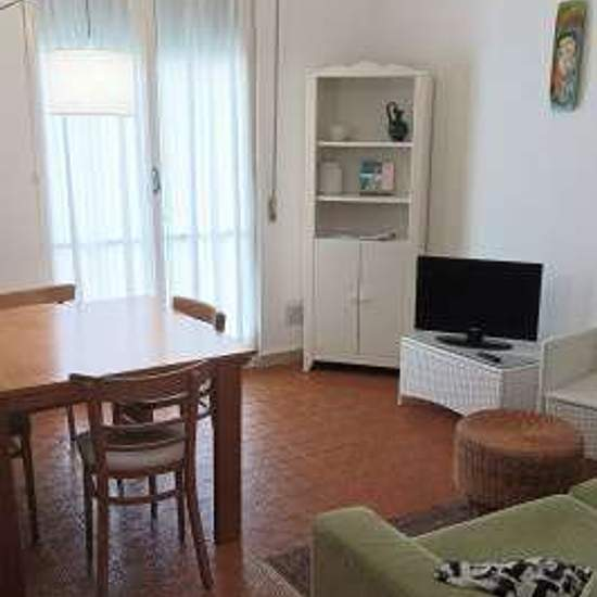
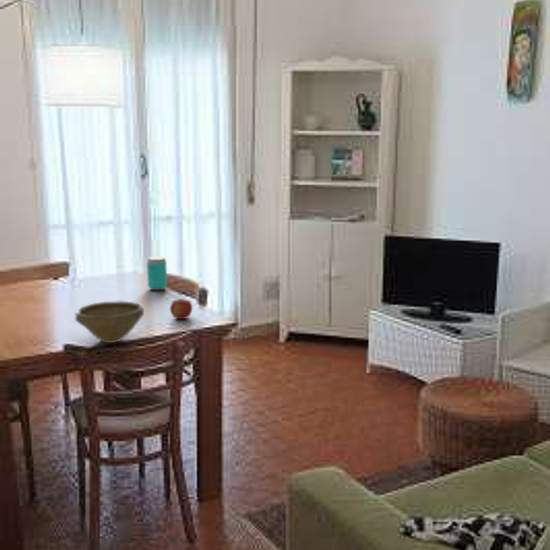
+ apple [169,298,193,320]
+ beverage can [146,255,168,291]
+ bowl [74,300,145,344]
